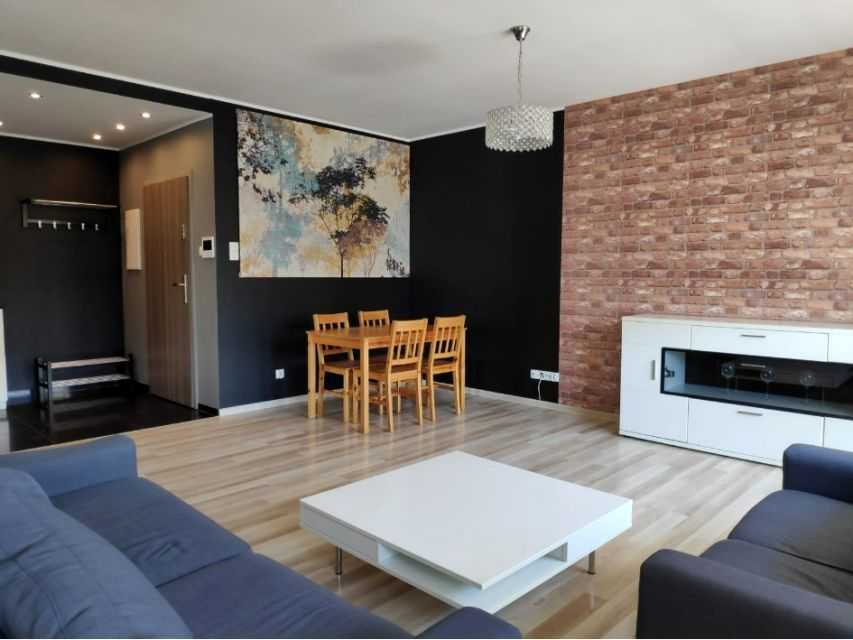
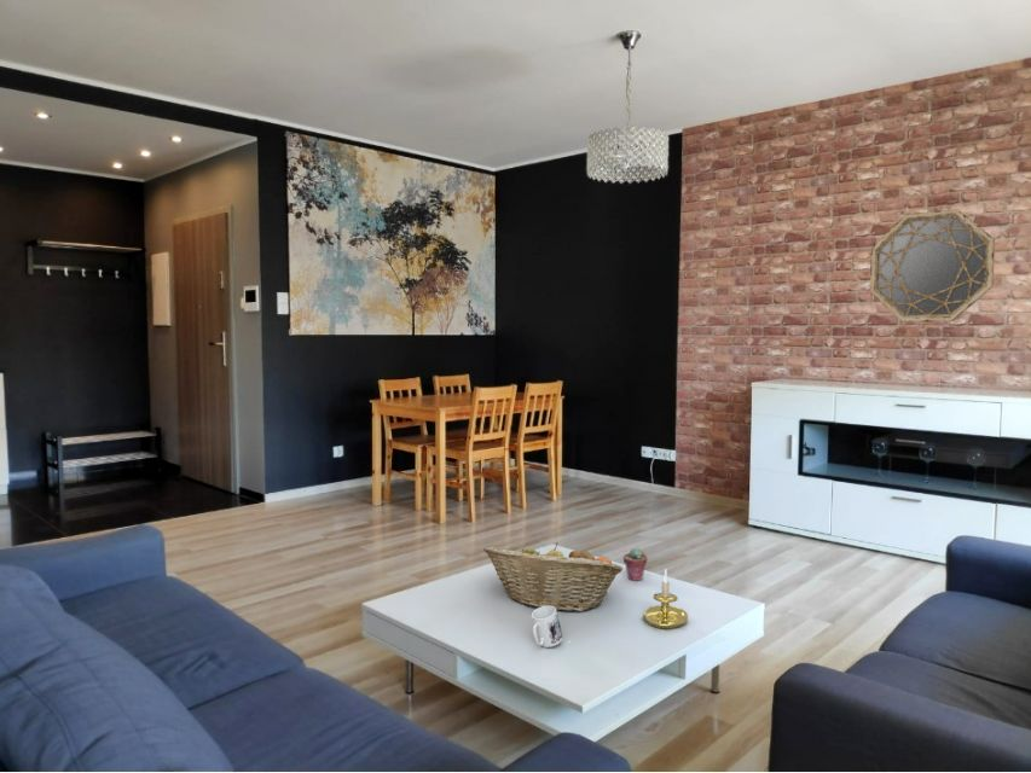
+ candle holder [642,568,689,630]
+ fruit basket [482,541,624,612]
+ potted succulent [622,547,648,582]
+ mug [531,605,564,649]
+ home mirror [869,208,996,324]
